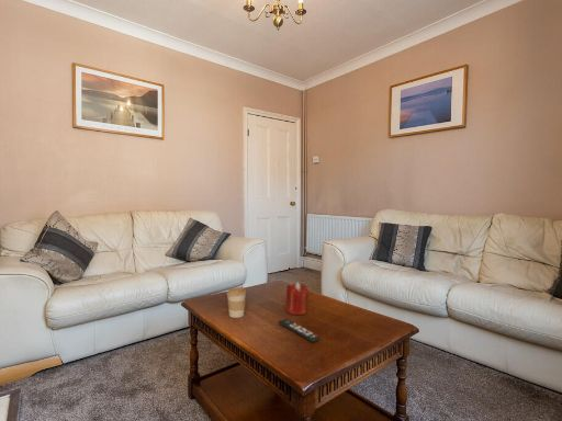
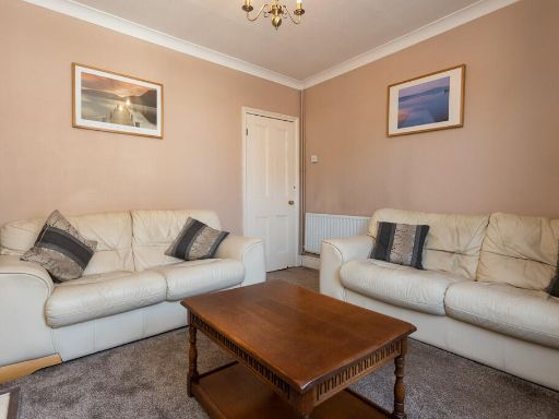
- coffee cup [225,286,247,319]
- remote control [278,318,322,343]
- candle [285,281,310,316]
